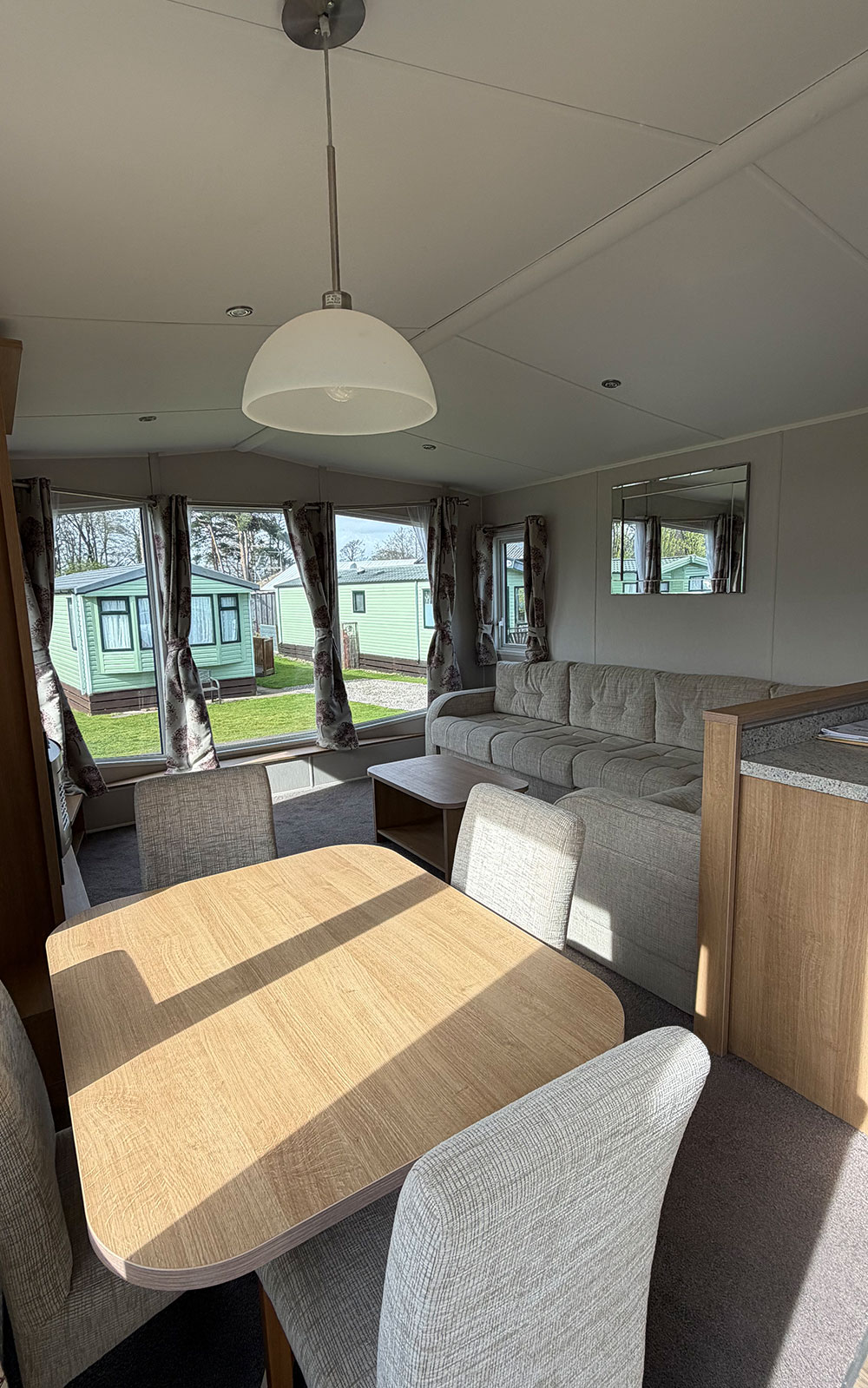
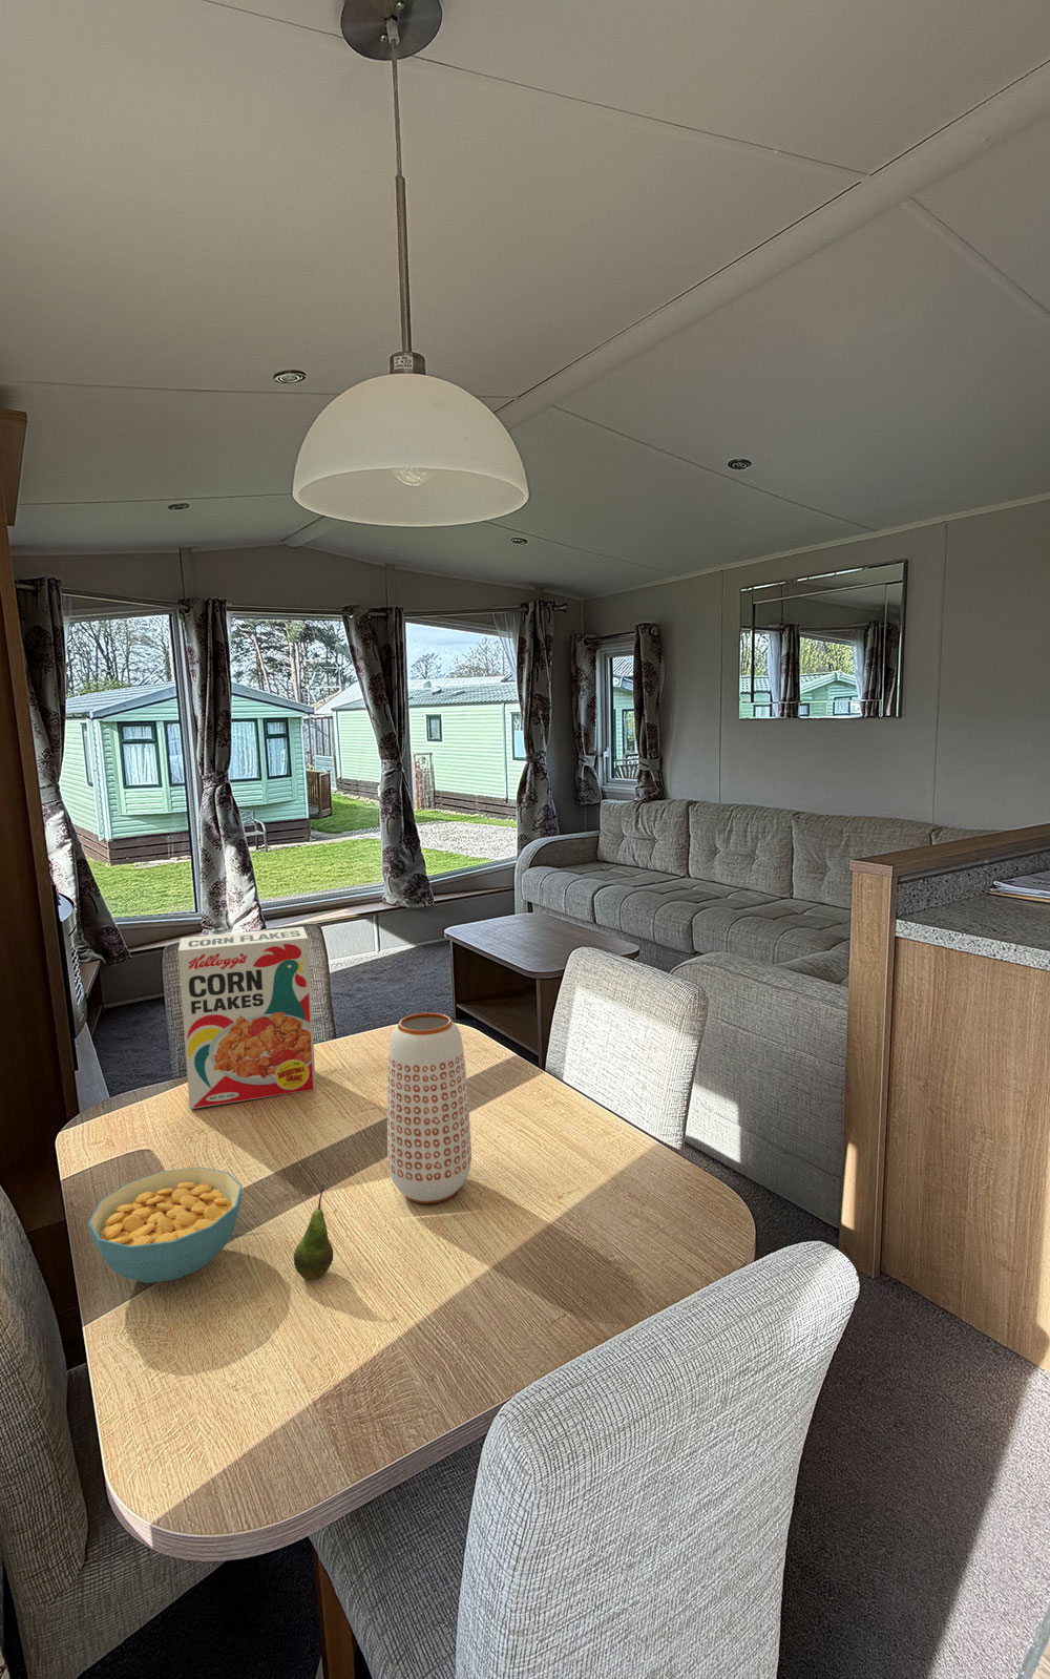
+ cereal bowl [87,1166,243,1285]
+ cereal box [177,927,317,1110]
+ planter [386,1012,473,1205]
+ fruit [293,1183,334,1281]
